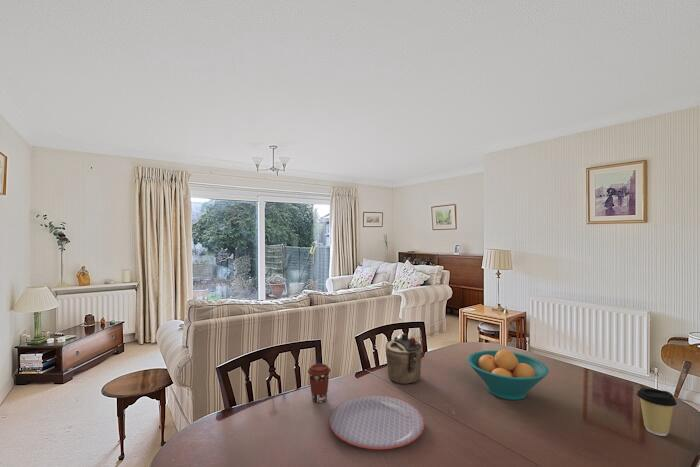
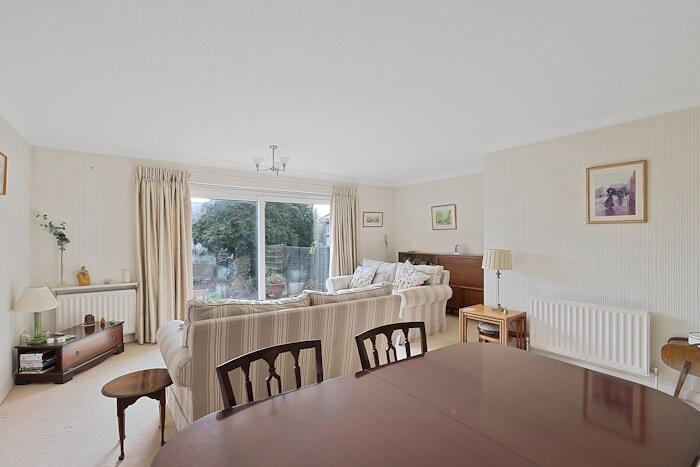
- coffee cup [307,363,331,404]
- fruit bowl [467,348,550,401]
- teapot [385,333,424,385]
- plate [328,394,426,451]
- coffee cup [636,387,678,437]
